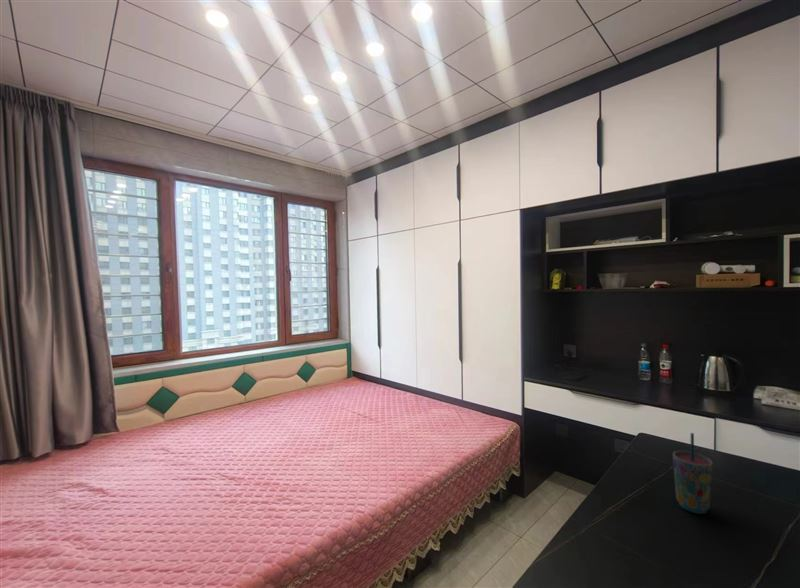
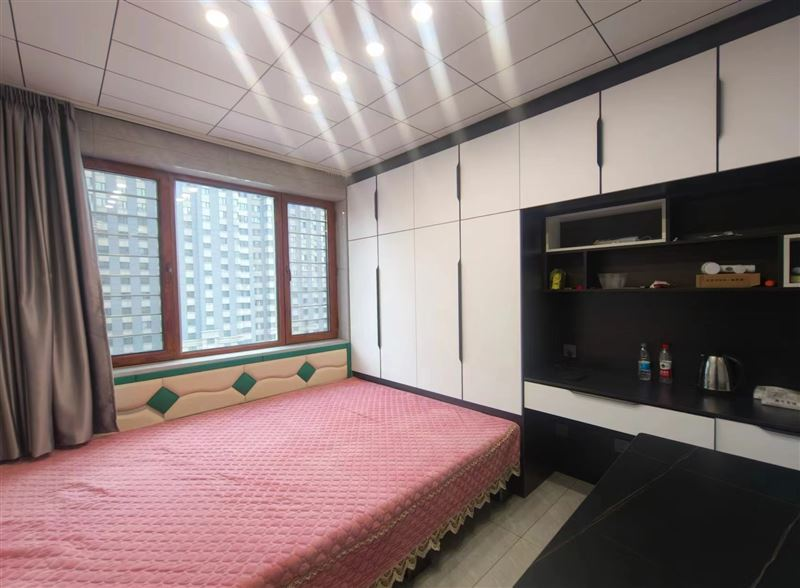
- cup [672,432,714,515]
